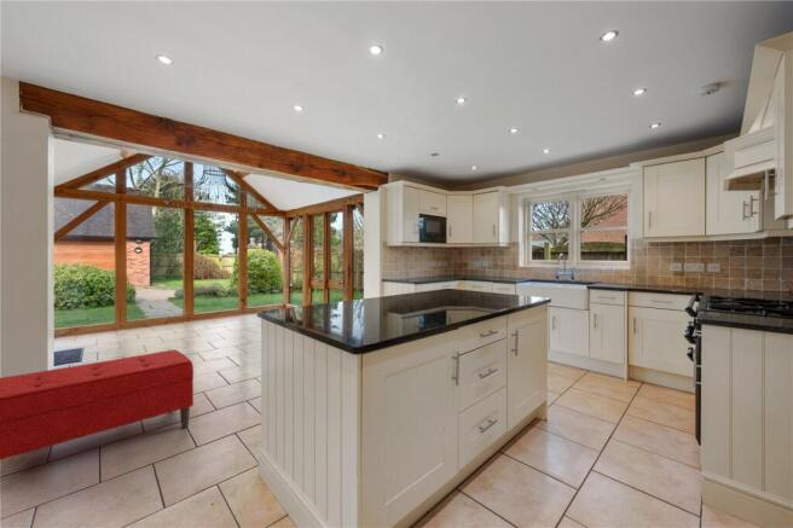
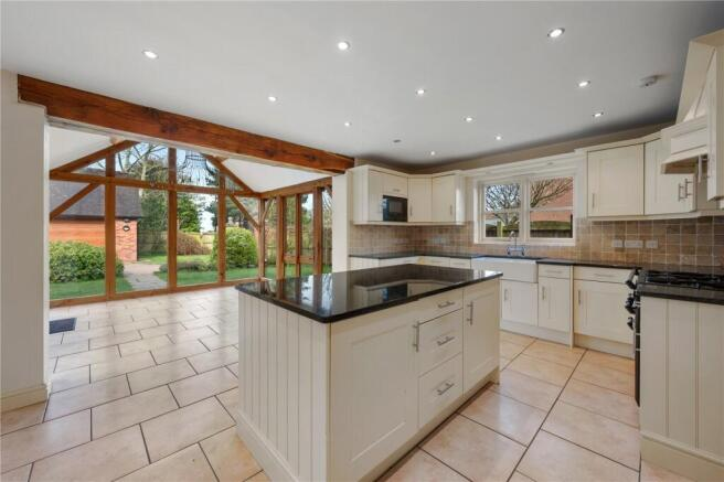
- bench [0,348,195,460]
